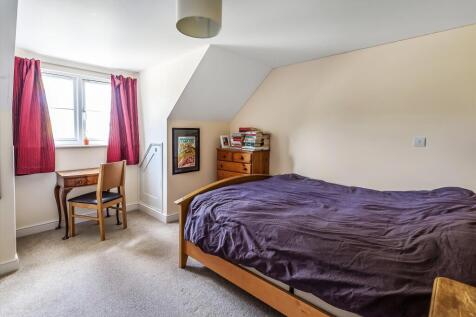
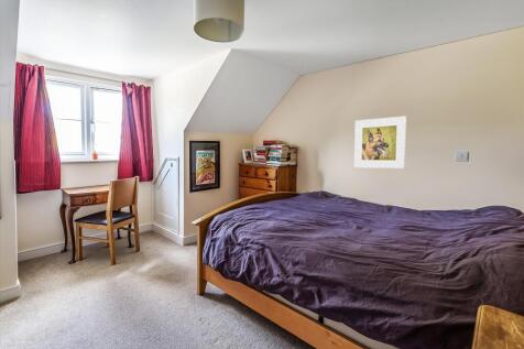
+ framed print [353,116,407,170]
